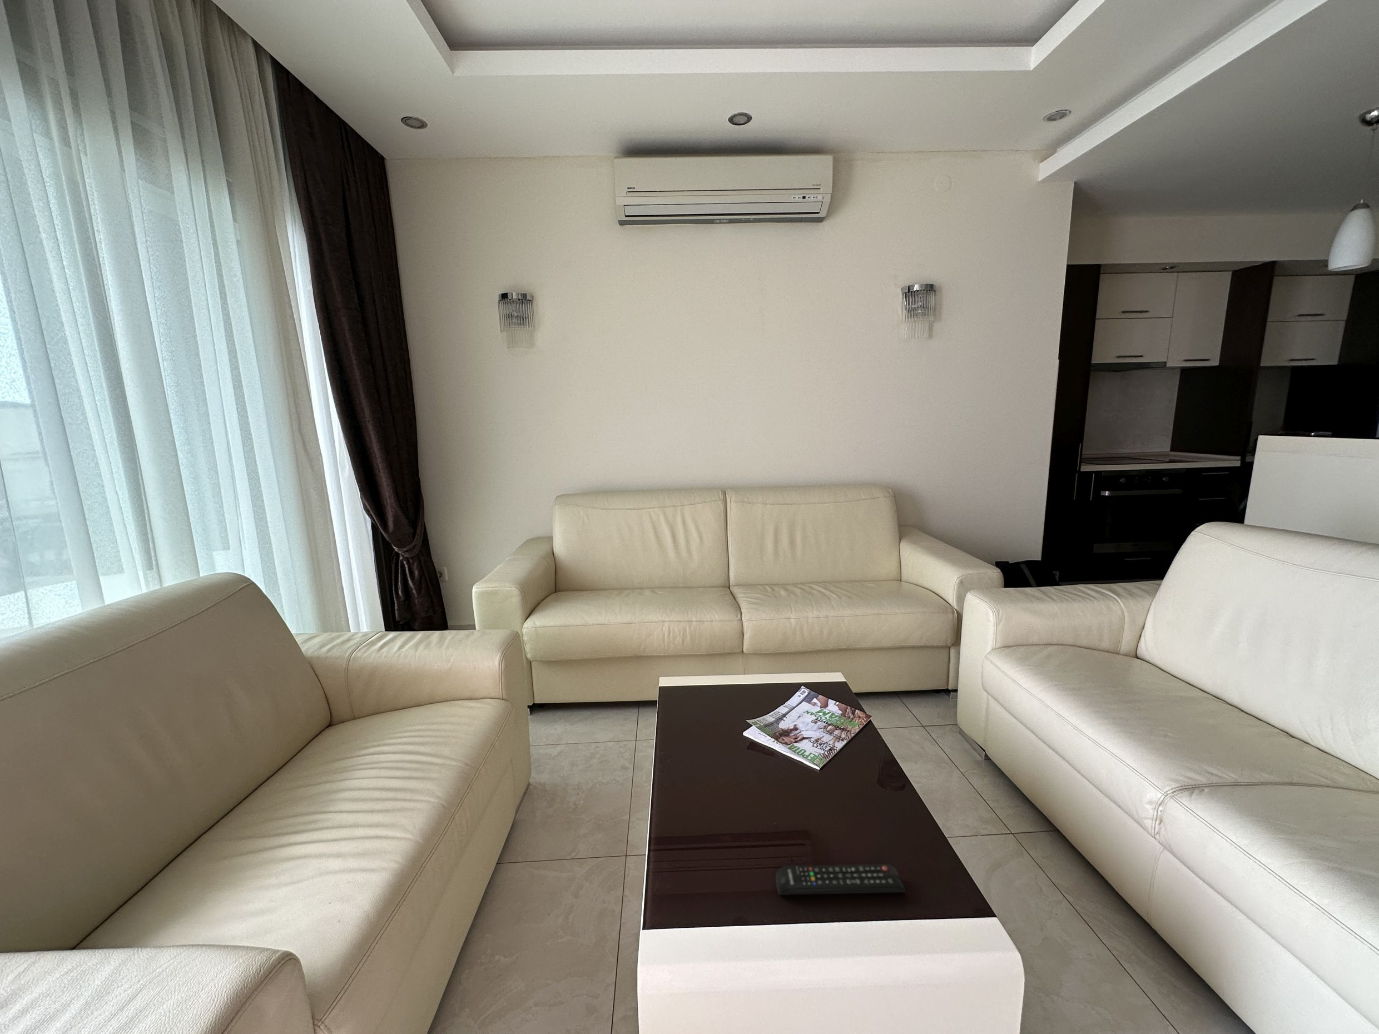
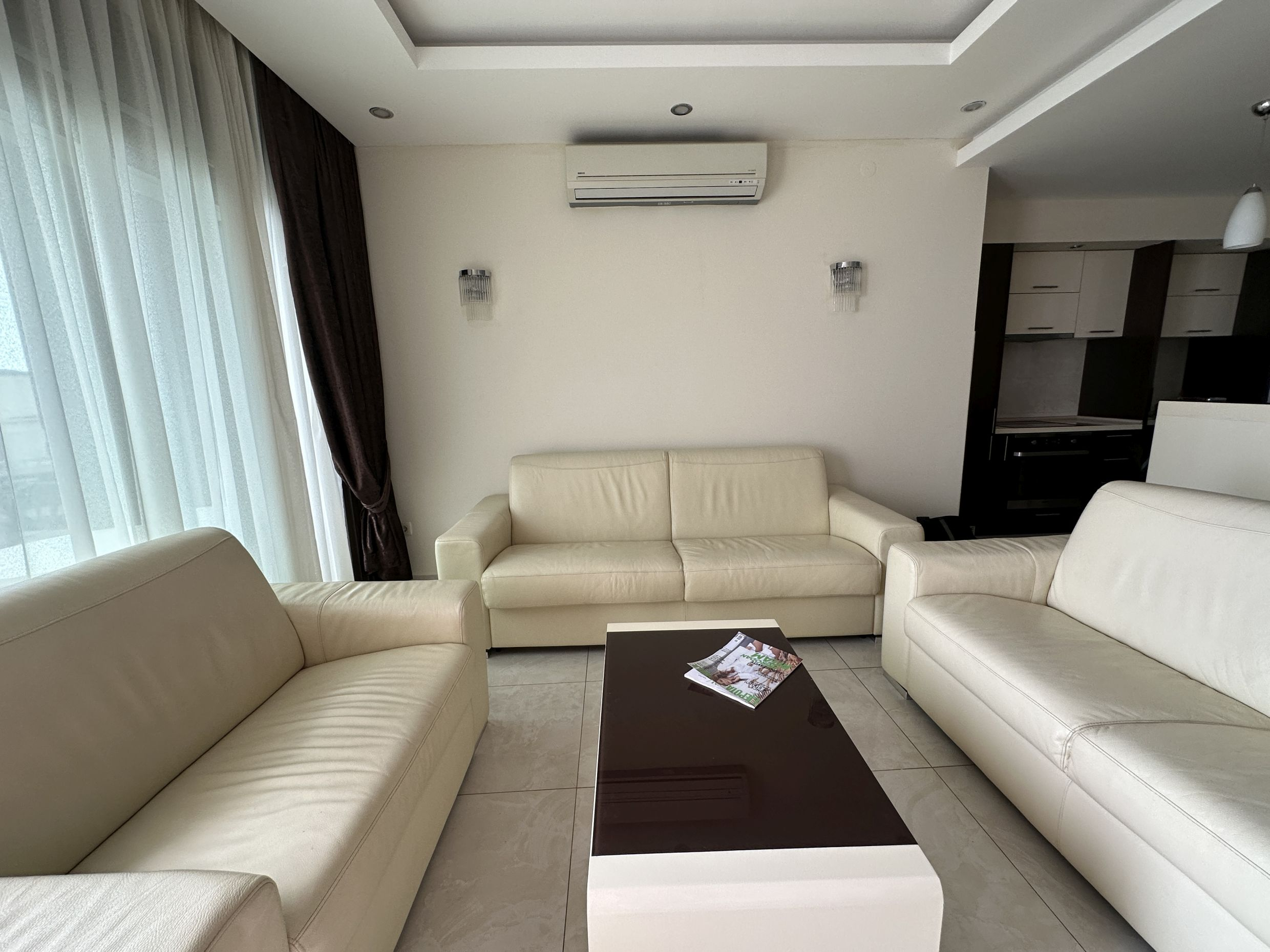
- remote control [775,863,907,896]
